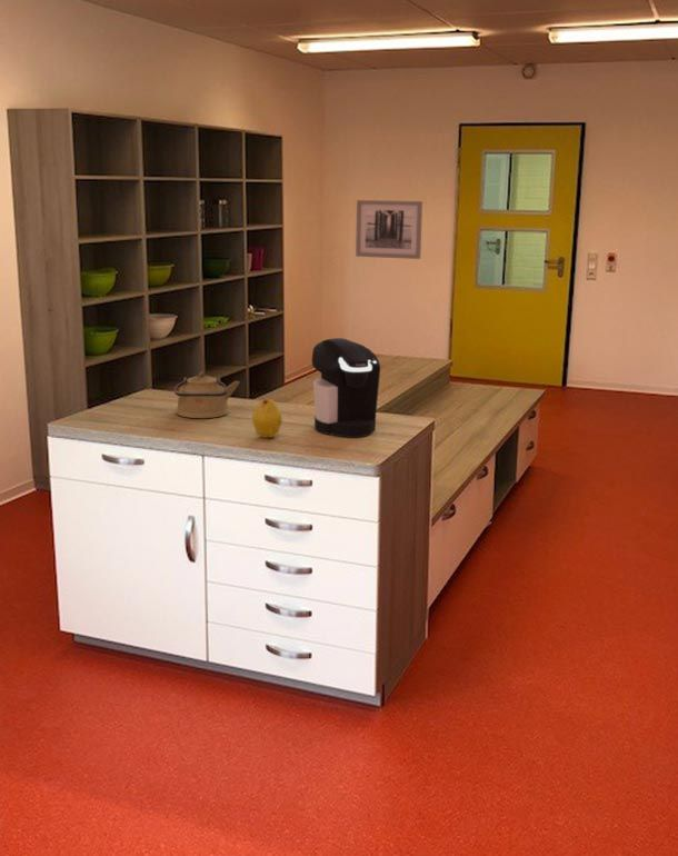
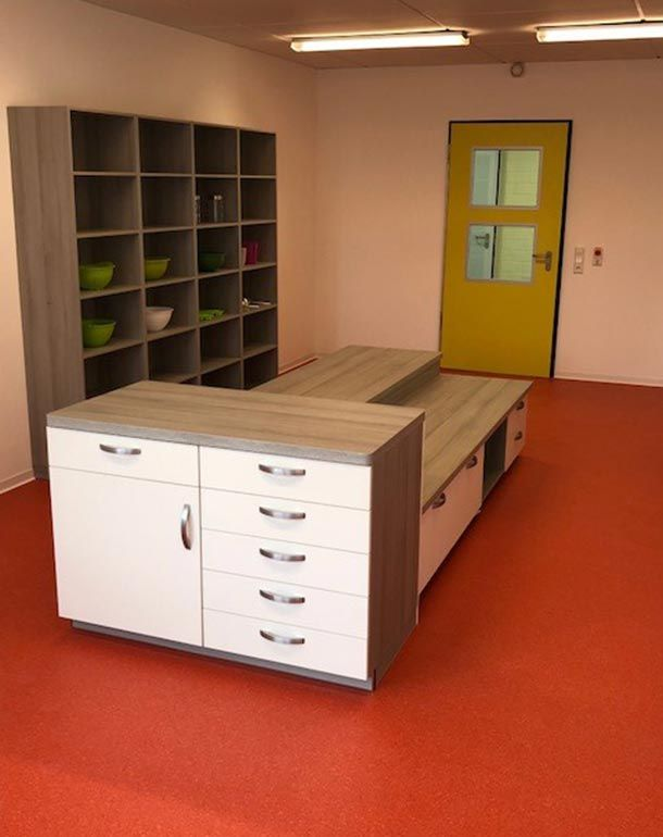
- kettle [173,370,241,419]
- fruit [251,398,283,439]
- wall art [355,199,423,260]
- coffee maker [310,337,381,438]
